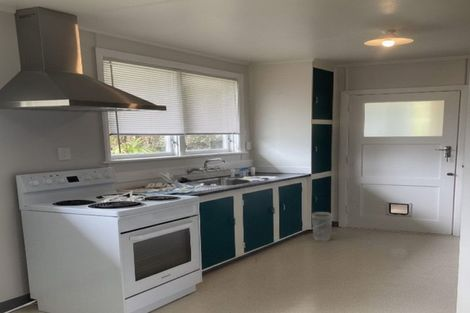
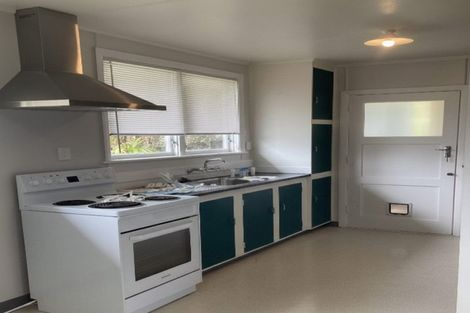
- wastebasket [311,211,333,242]
